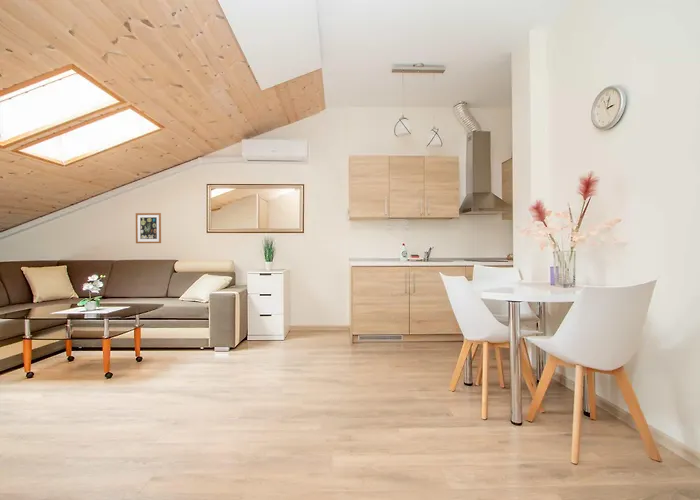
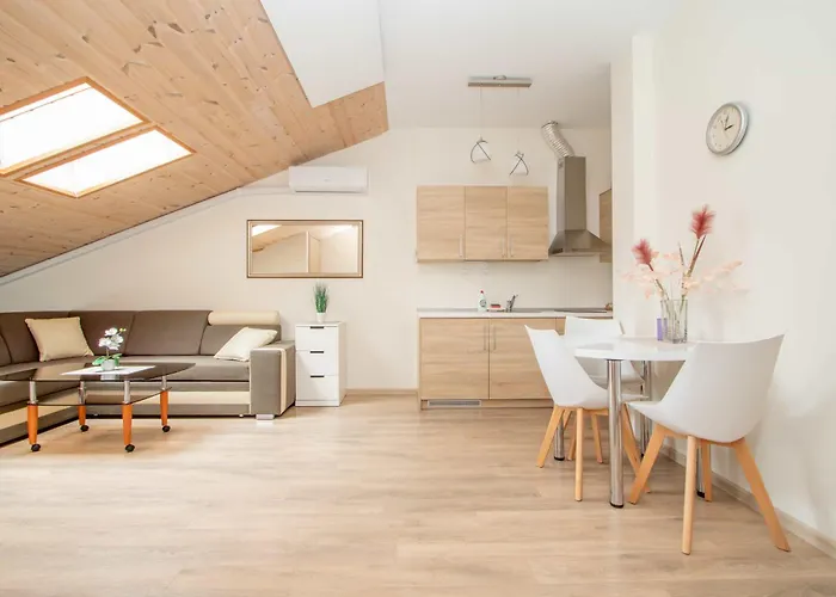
- wall art [135,212,162,244]
